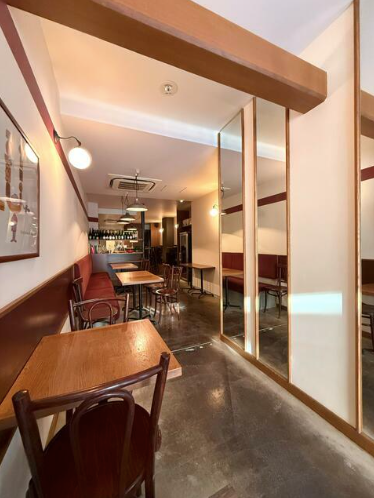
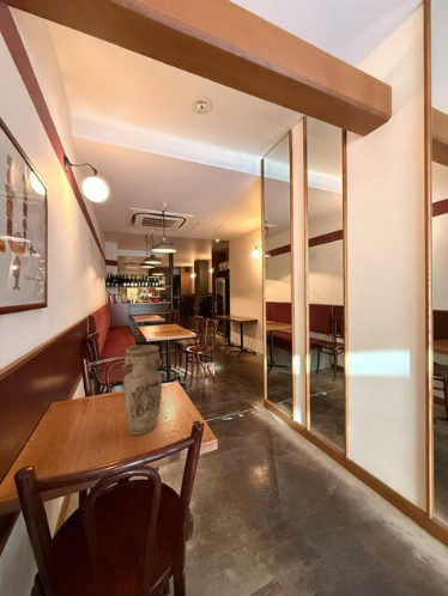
+ vase [121,343,163,436]
